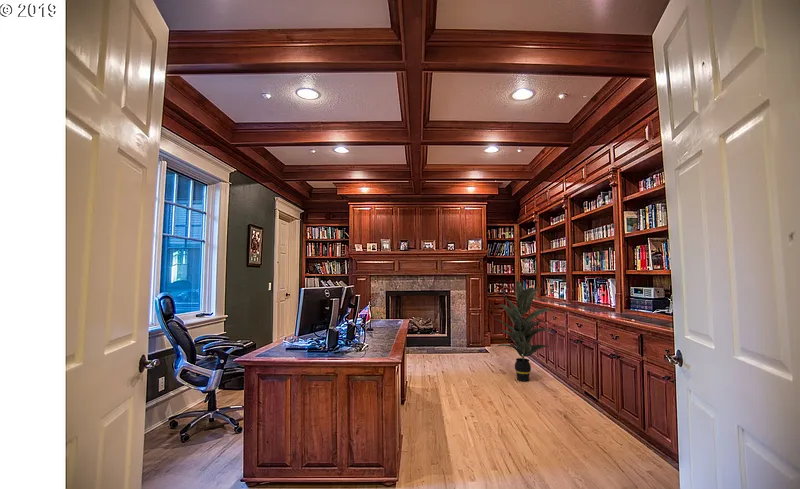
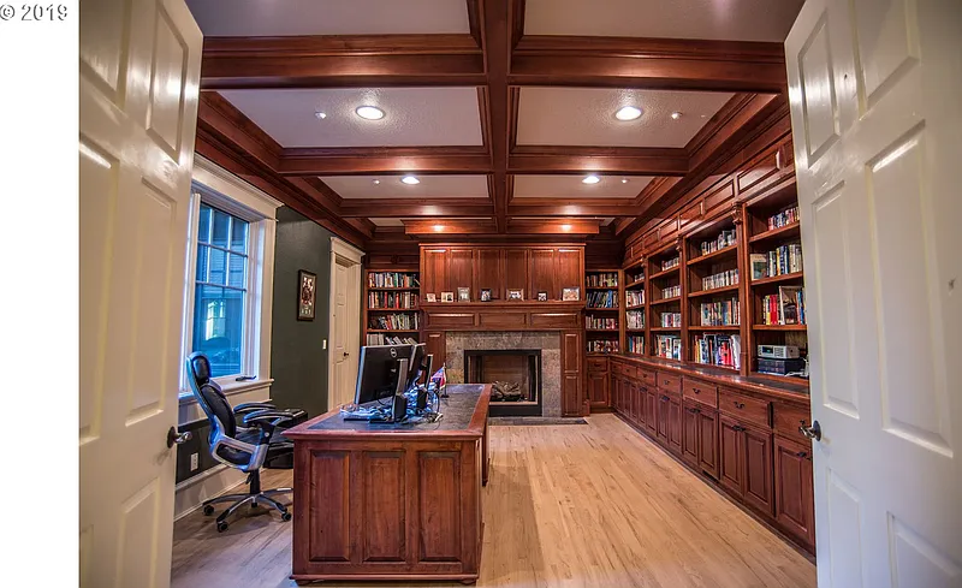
- indoor plant [493,280,556,383]
